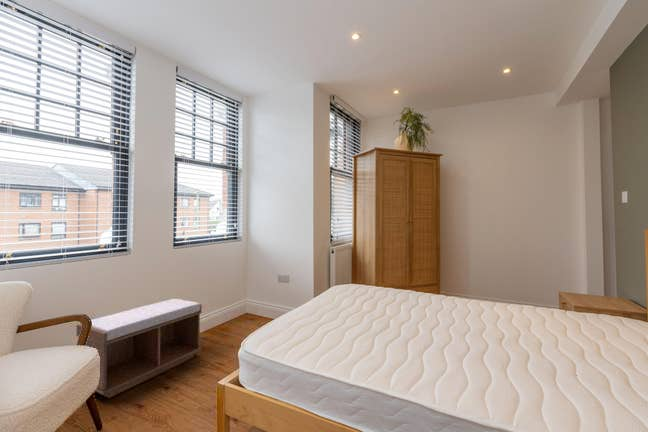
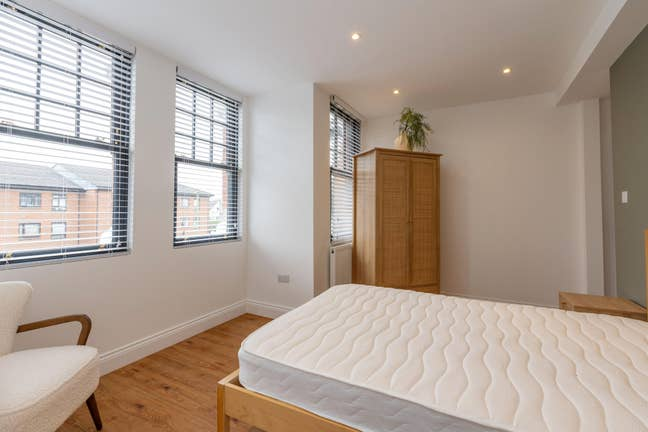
- bench [75,298,203,399]
